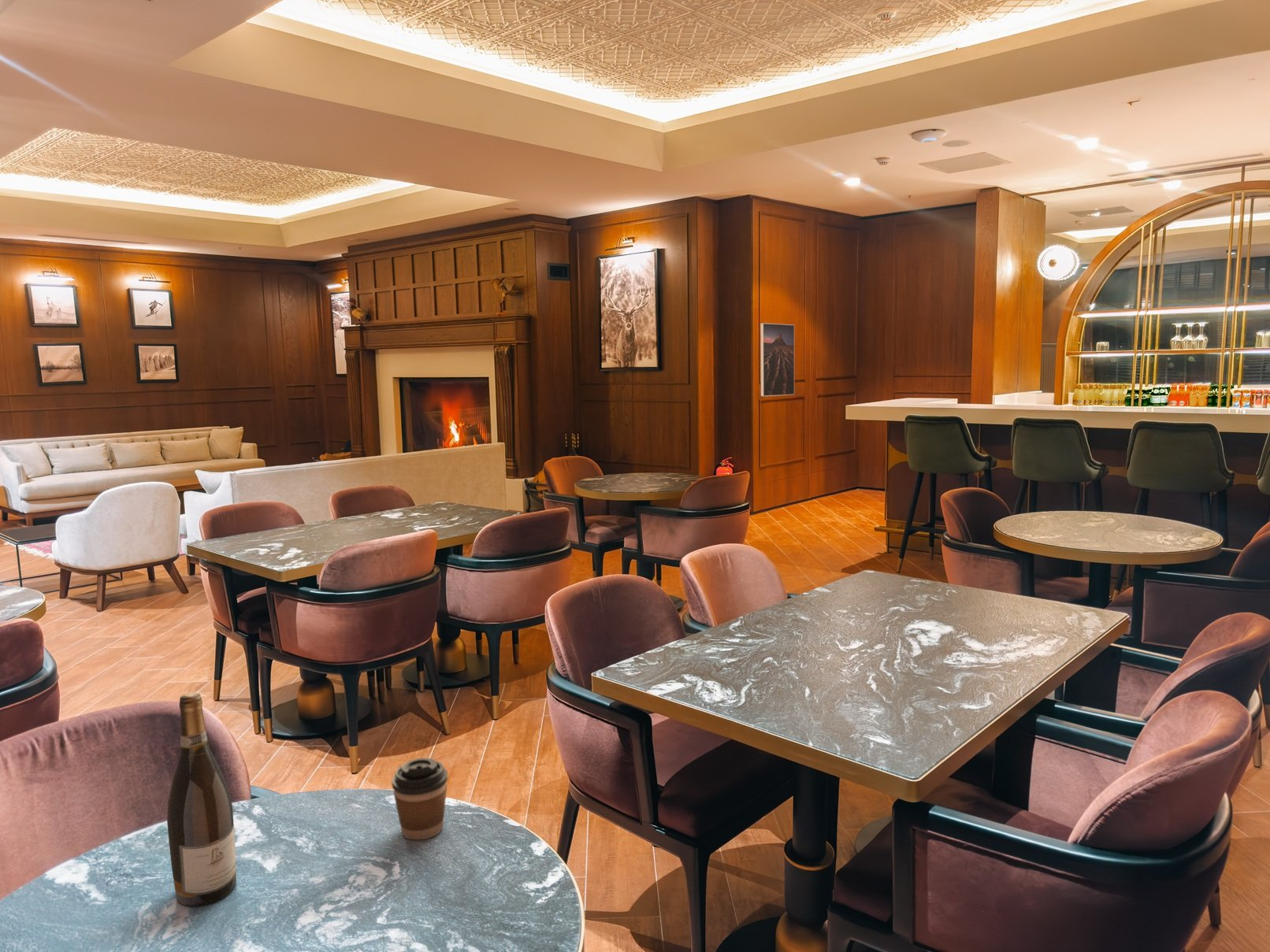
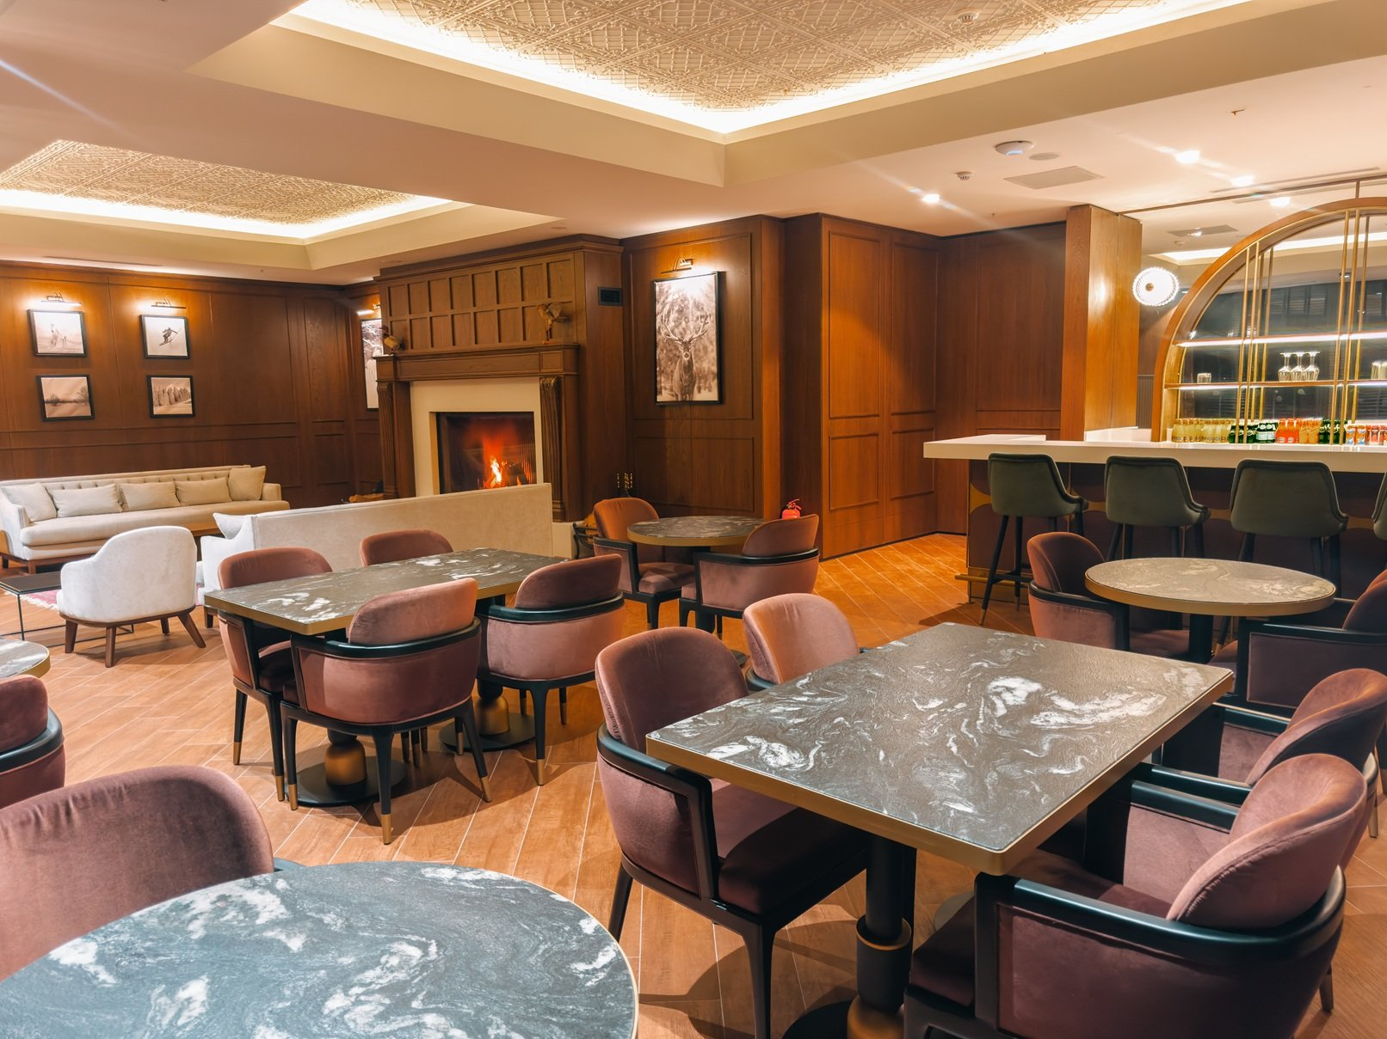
- wine bottle [166,692,237,907]
- coffee cup [391,758,448,840]
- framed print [759,322,795,397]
